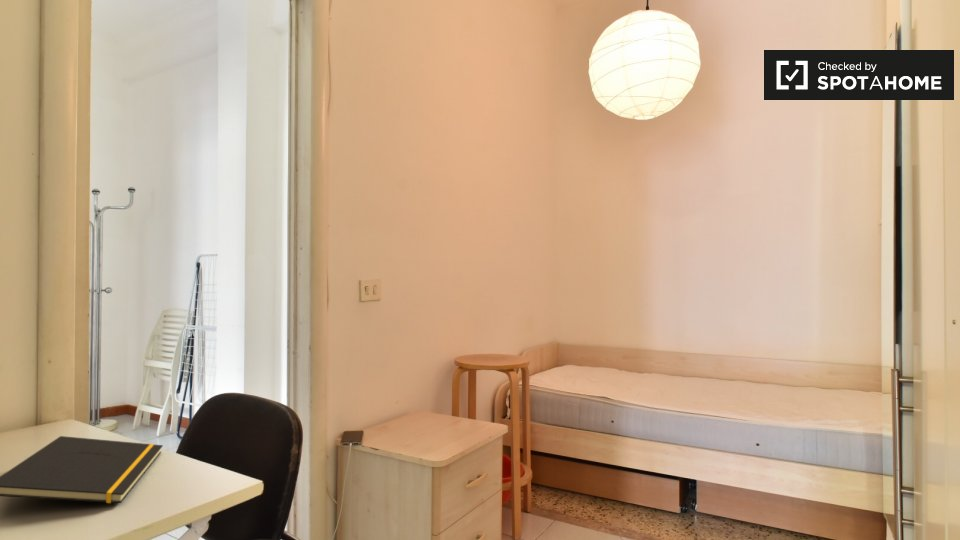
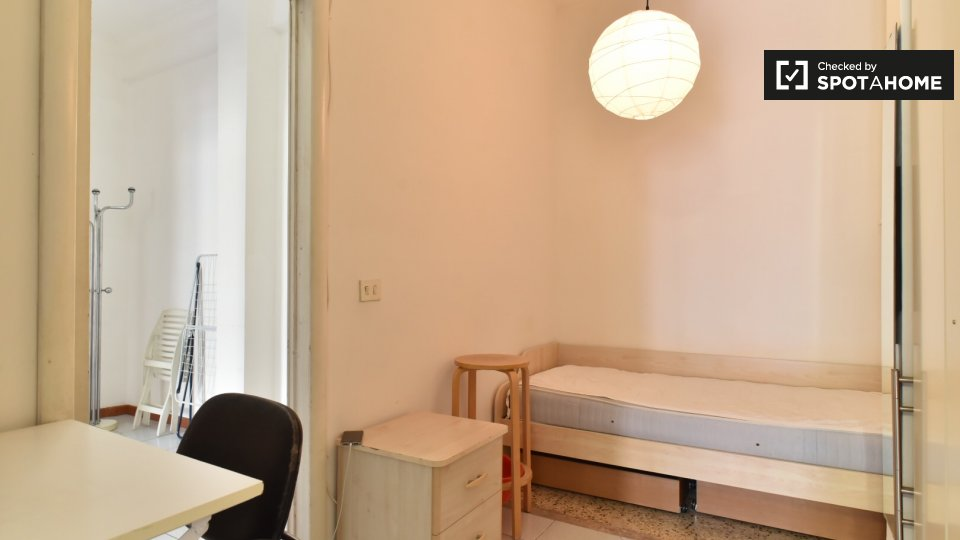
- notepad [0,435,164,504]
